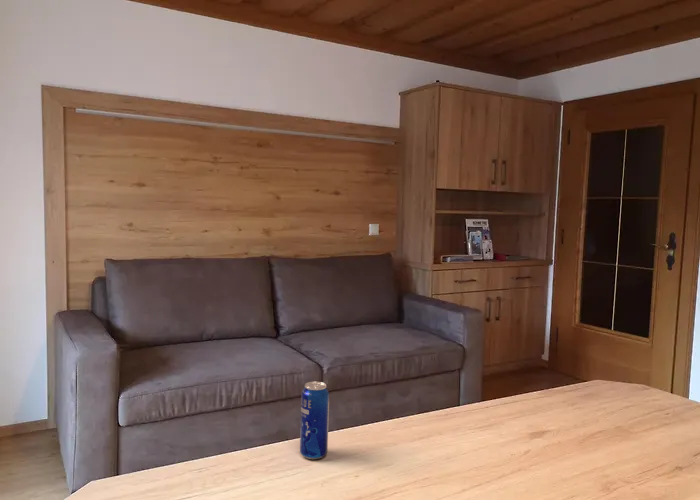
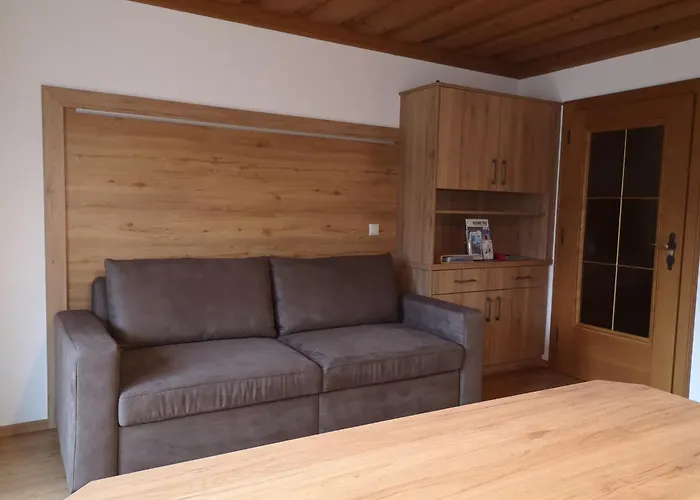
- beverage can [299,381,330,460]
